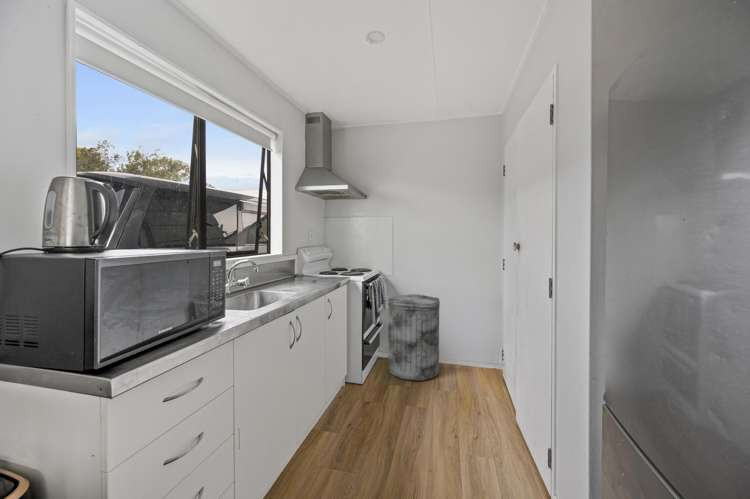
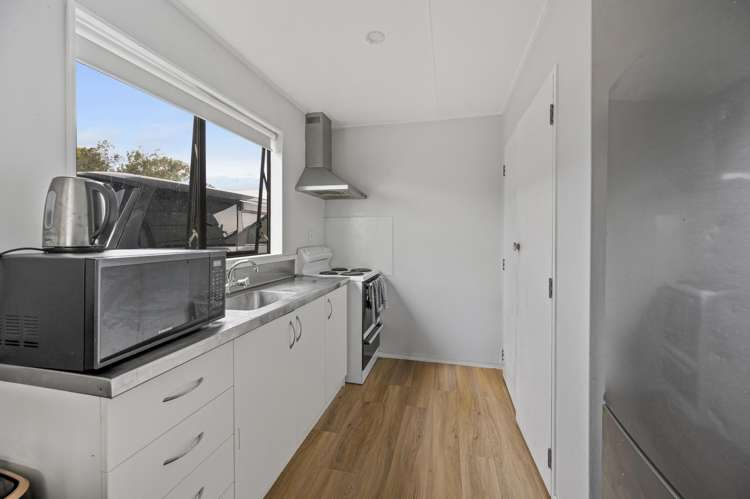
- trash can [387,293,441,381]
